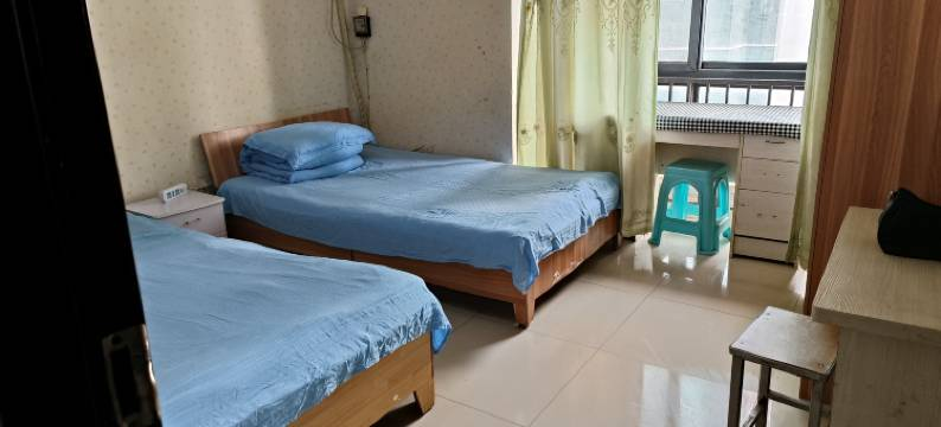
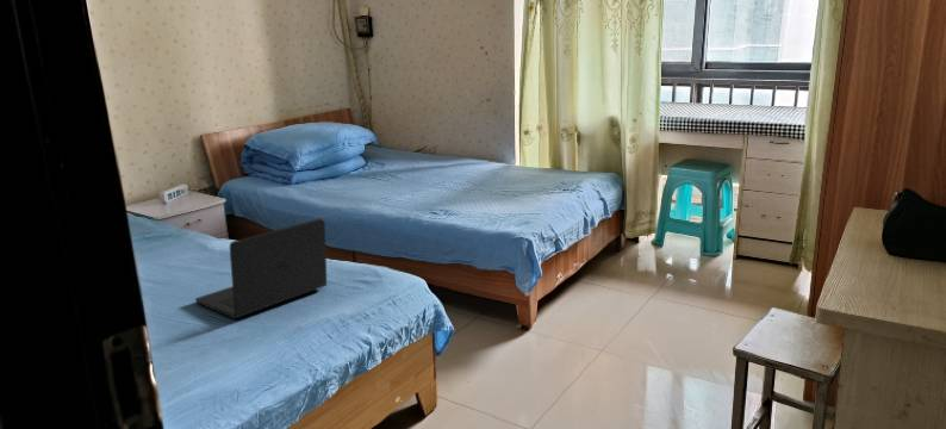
+ laptop [194,217,328,319]
